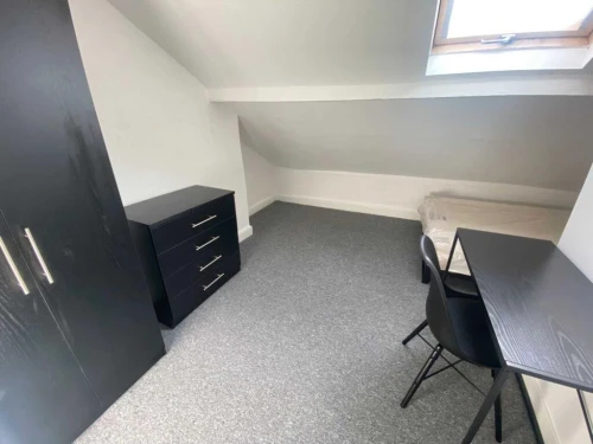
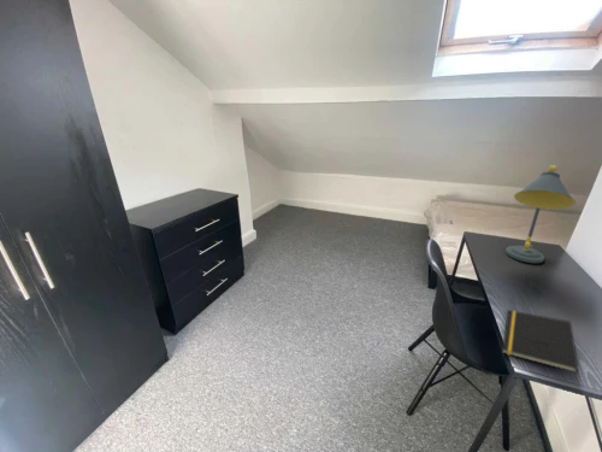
+ notepad [501,309,580,374]
+ desk lamp [504,164,577,264]
